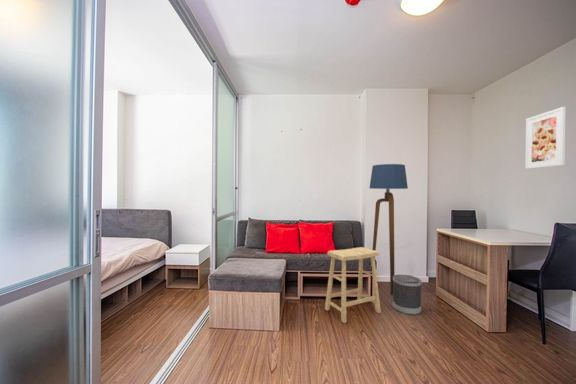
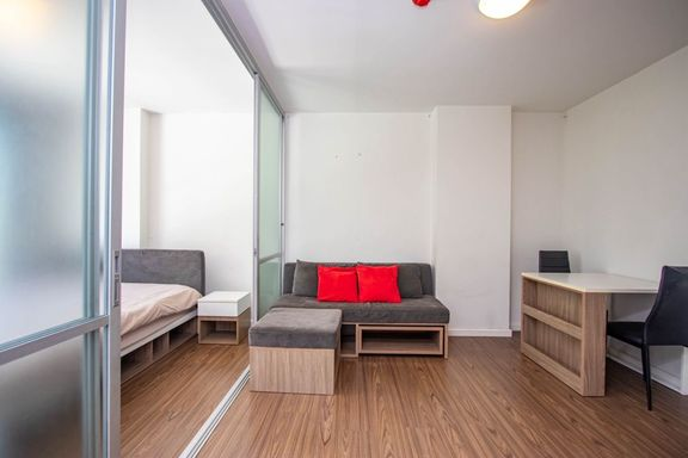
- wastebasket [392,274,423,316]
- stool [324,246,382,324]
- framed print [524,106,567,170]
- floor lamp [369,163,409,296]
